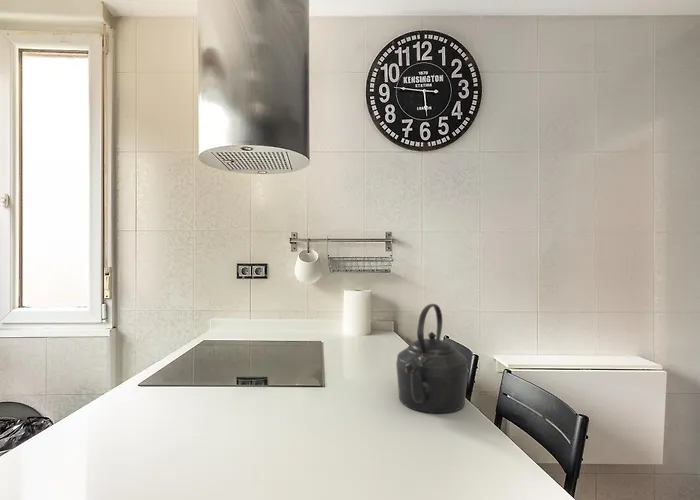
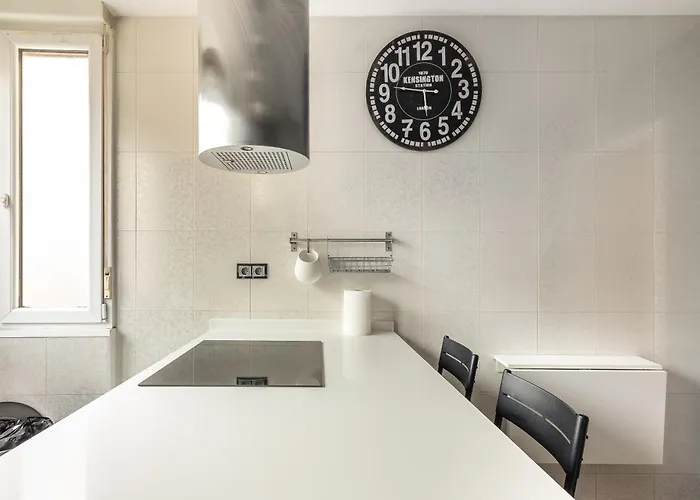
- kettle [395,303,469,414]
